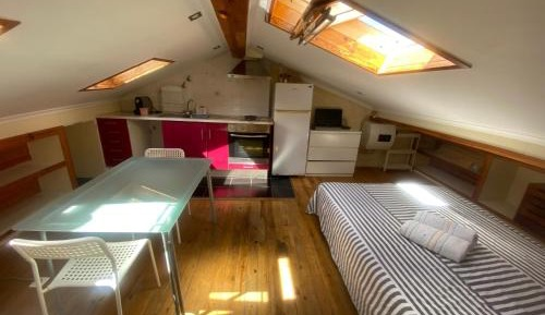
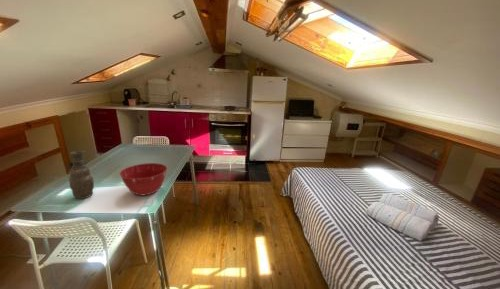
+ mixing bowl [119,162,168,196]
+ vase [68,150,95,200]
